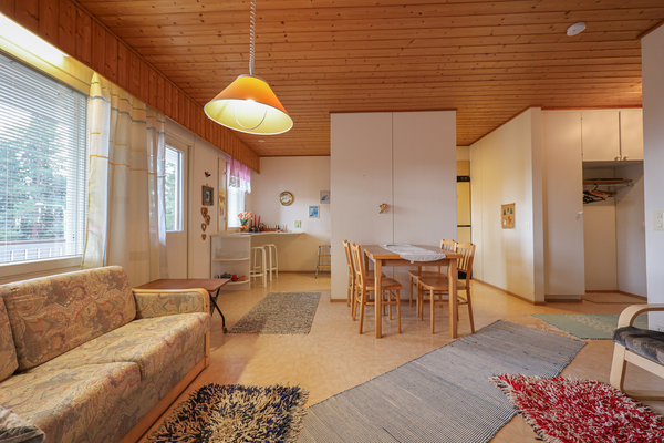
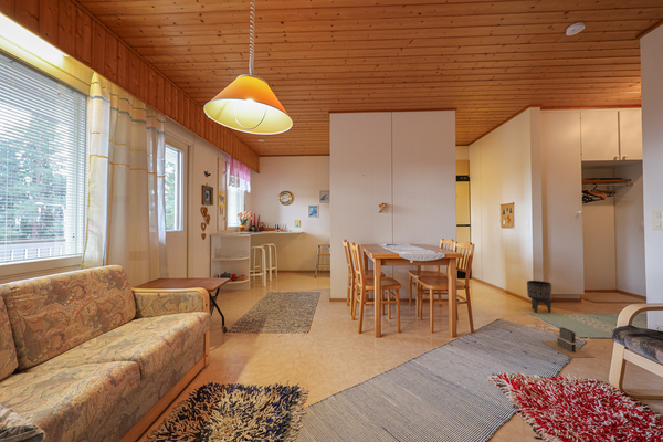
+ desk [541,326,594,359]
+ planter [526,280,552,314]
